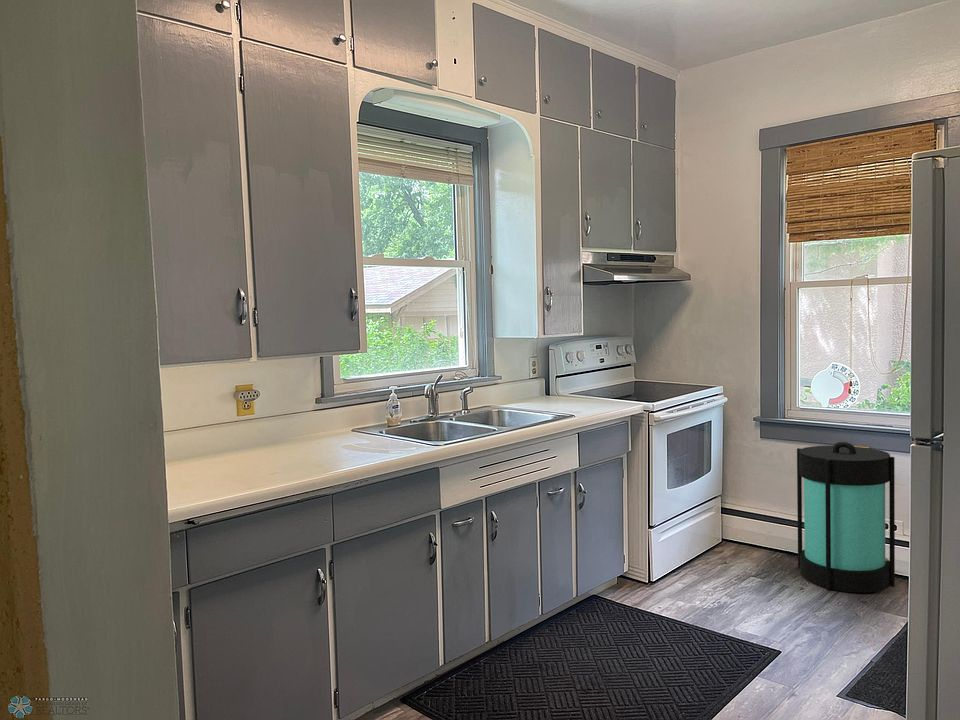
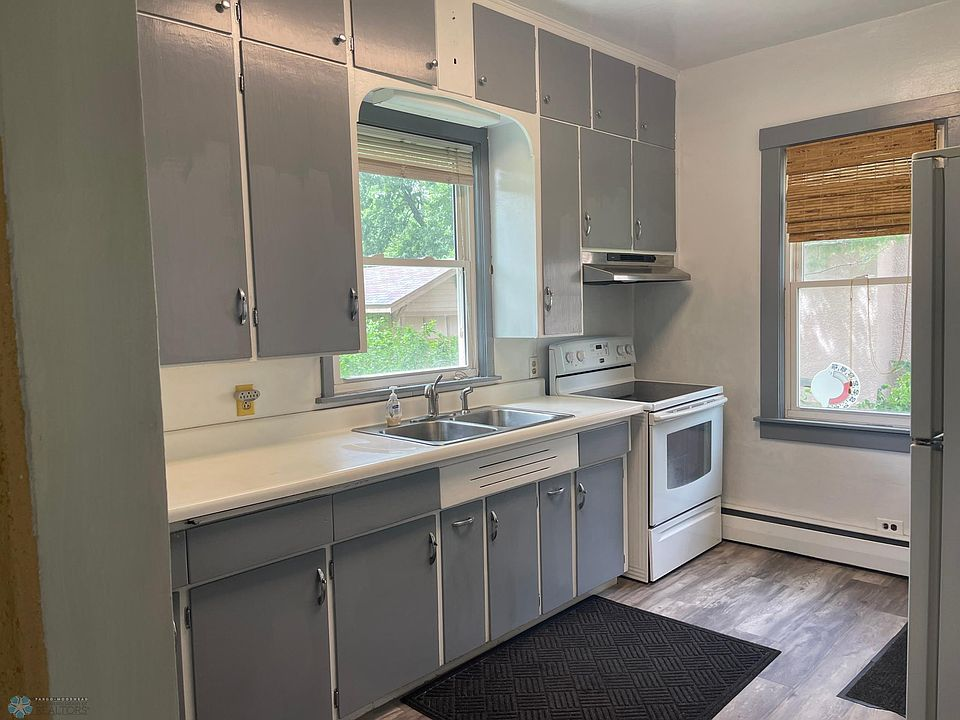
- lantern [796,441,896,594]
